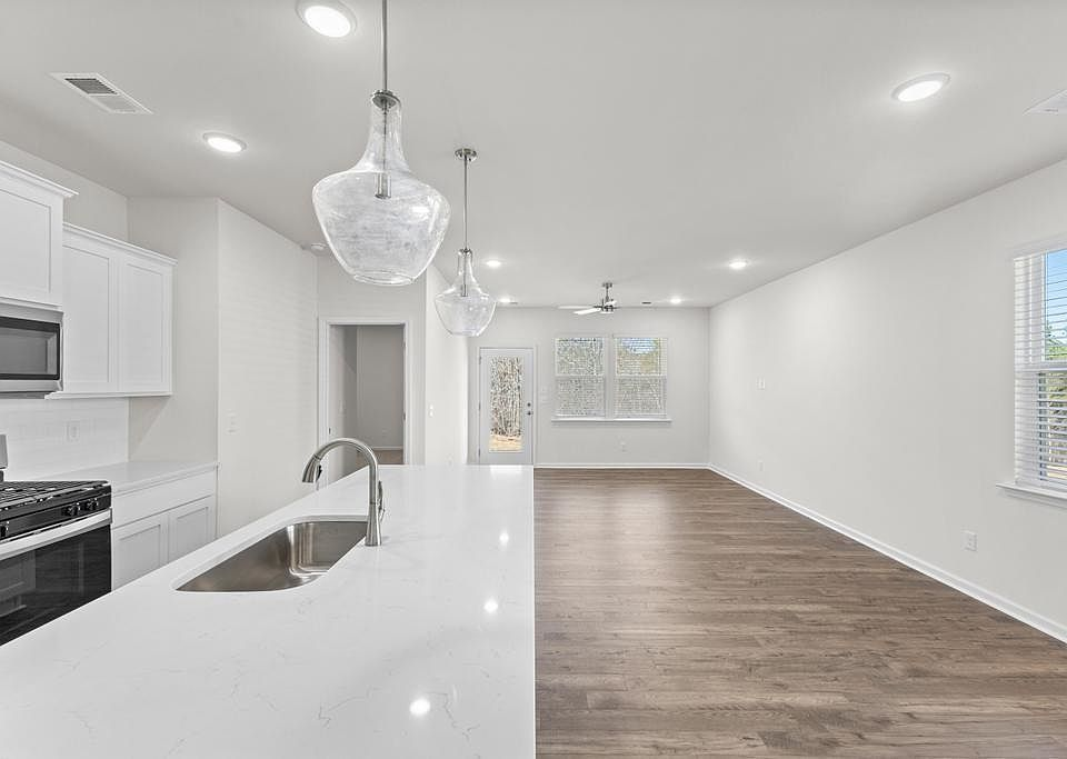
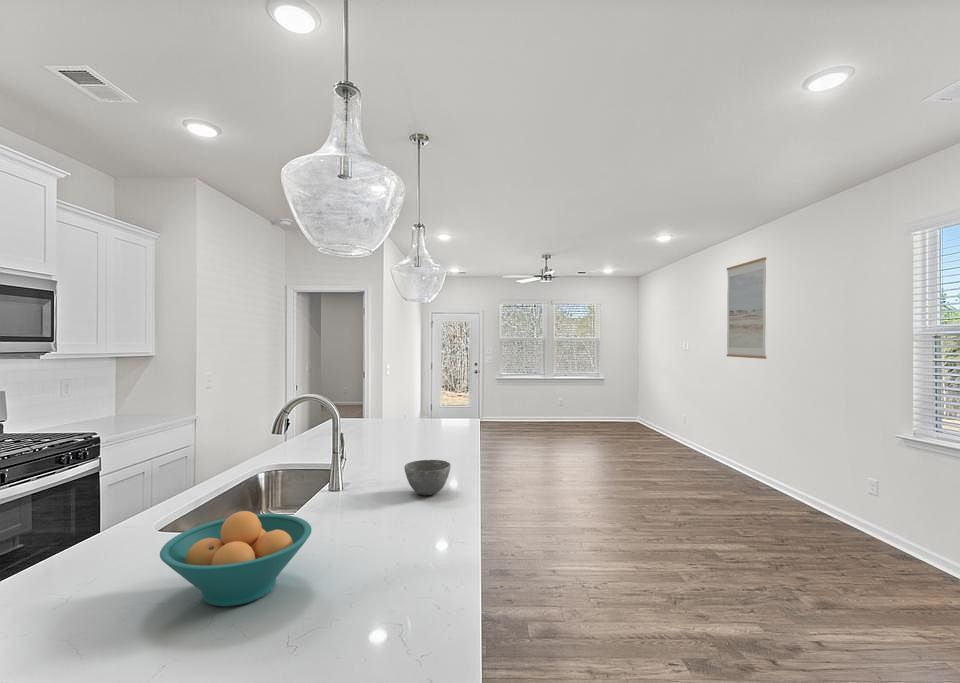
+ bowl [403,459,452,496]
+ fruit bowl [159,510,313,607]
+ wall art [726,256,767,360]
